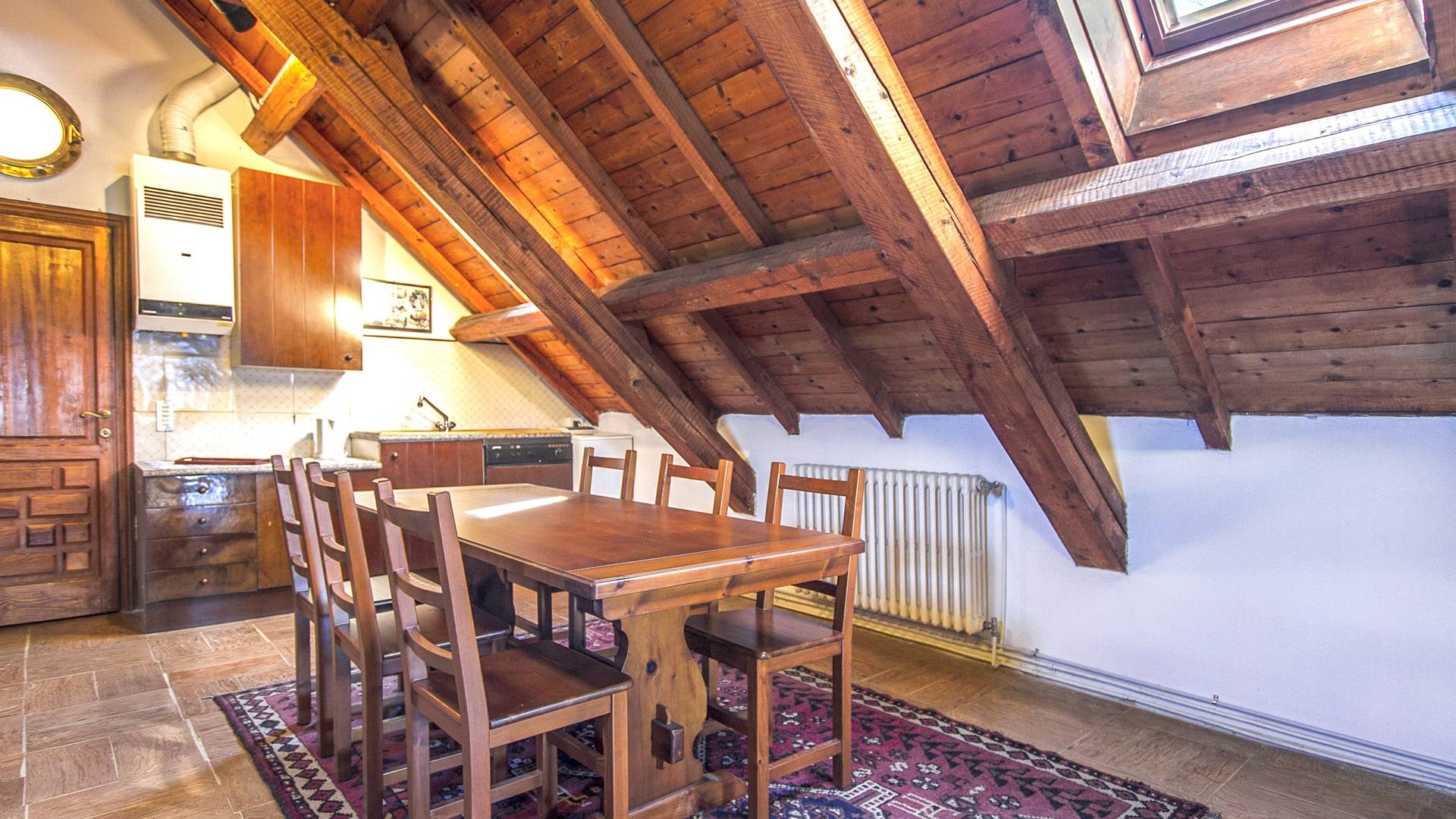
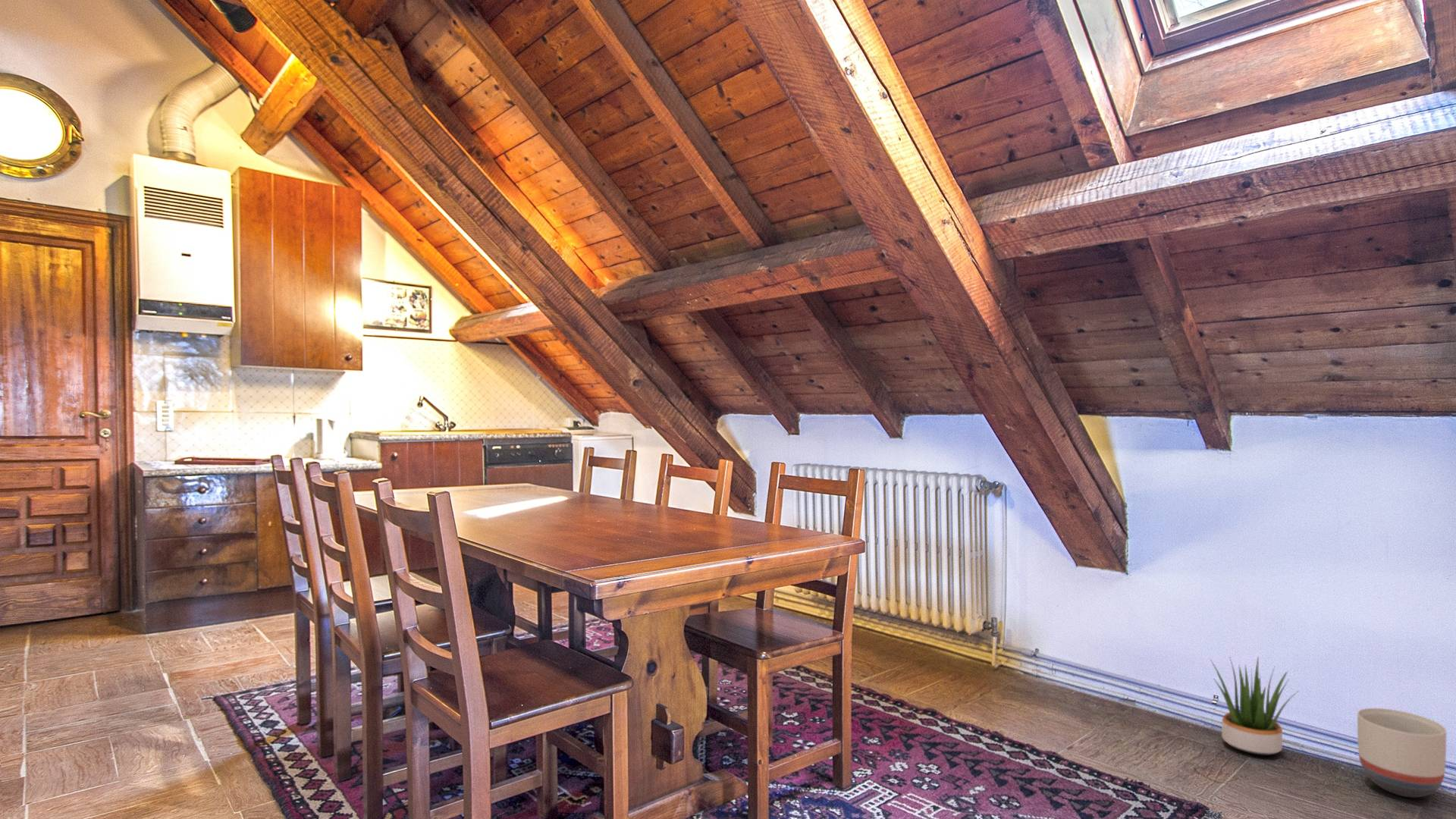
+ potted plant [1209,655,1298,756]
+ planter [1357,708,1447,799]
